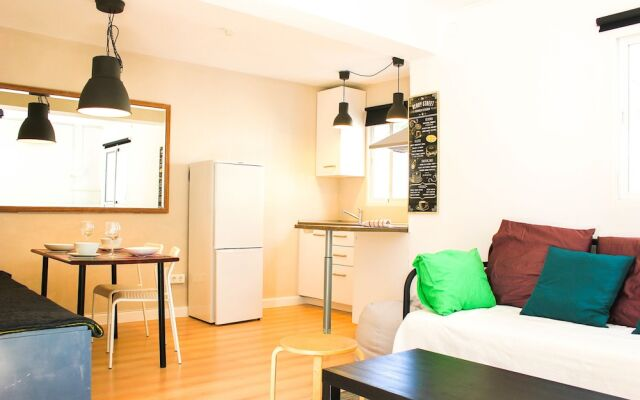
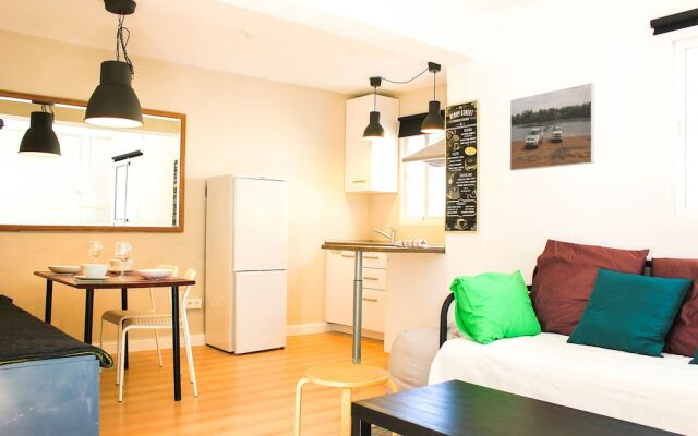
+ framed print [509,82,595,172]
